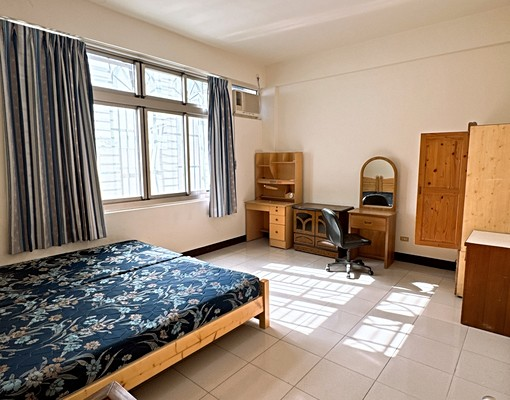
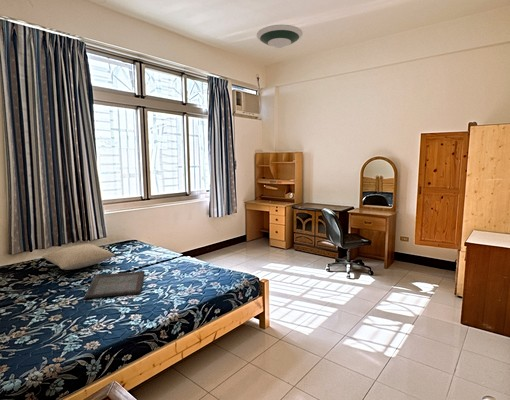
+ serving tray [83,270,146,299]
+ pillow [41,242,116,271]
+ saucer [256,24,304,49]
